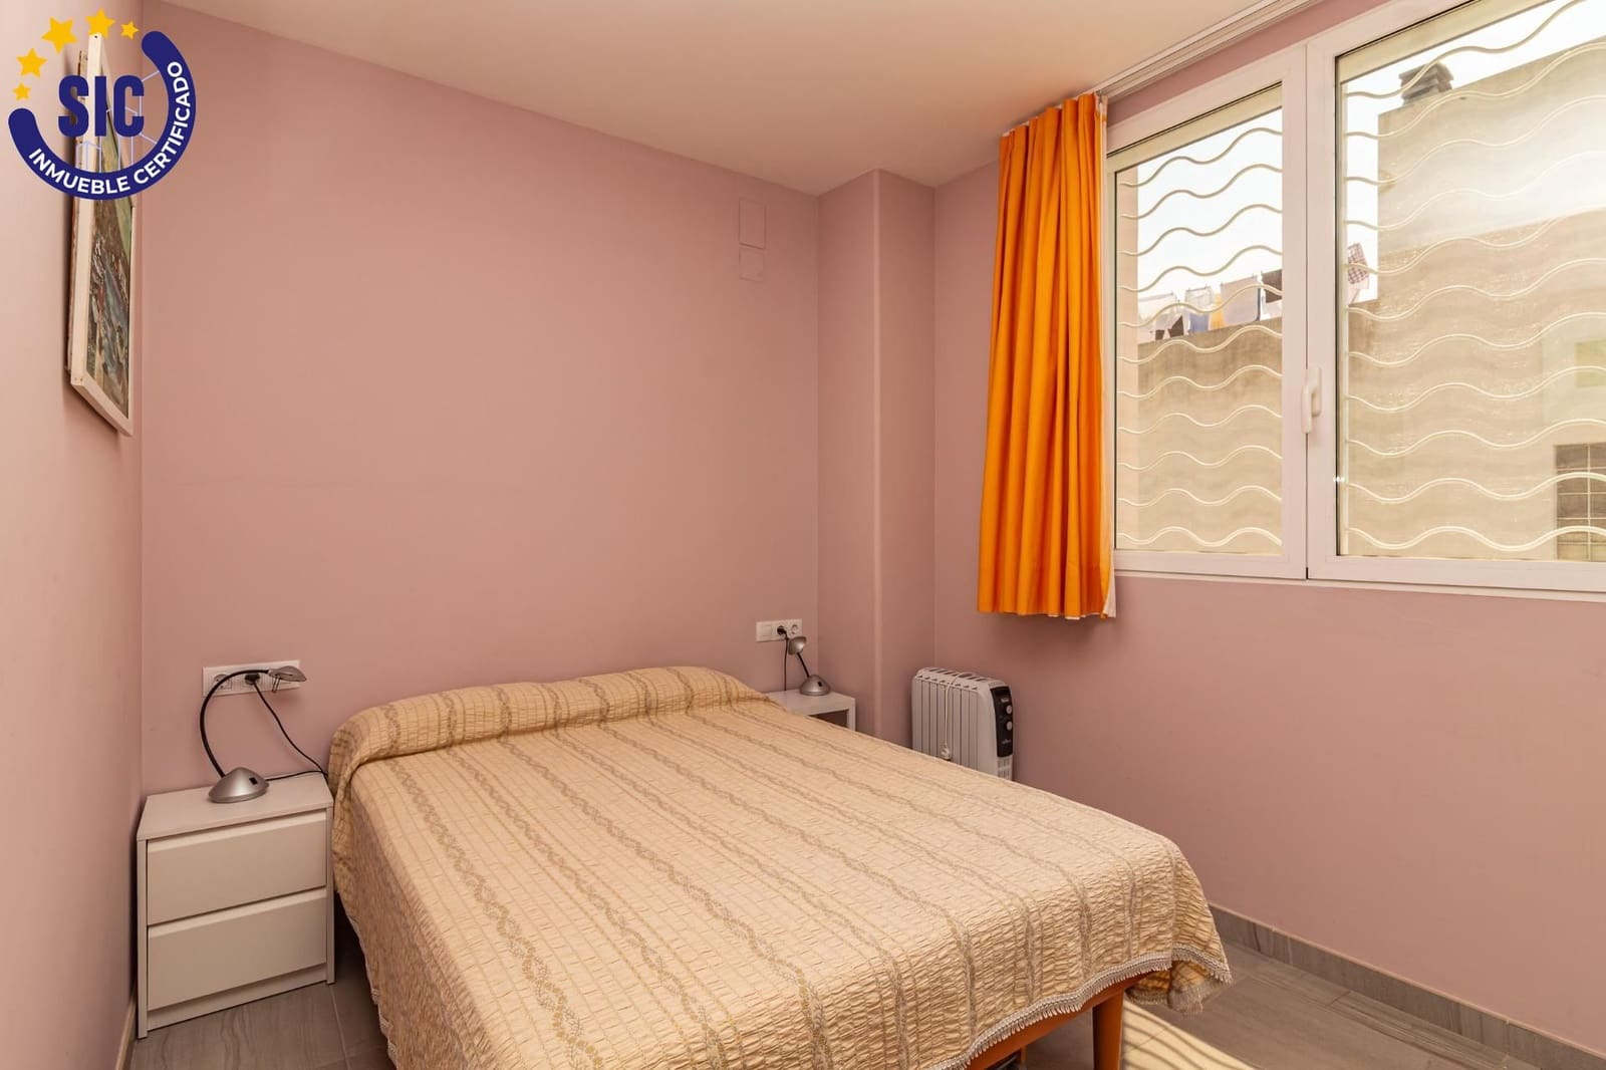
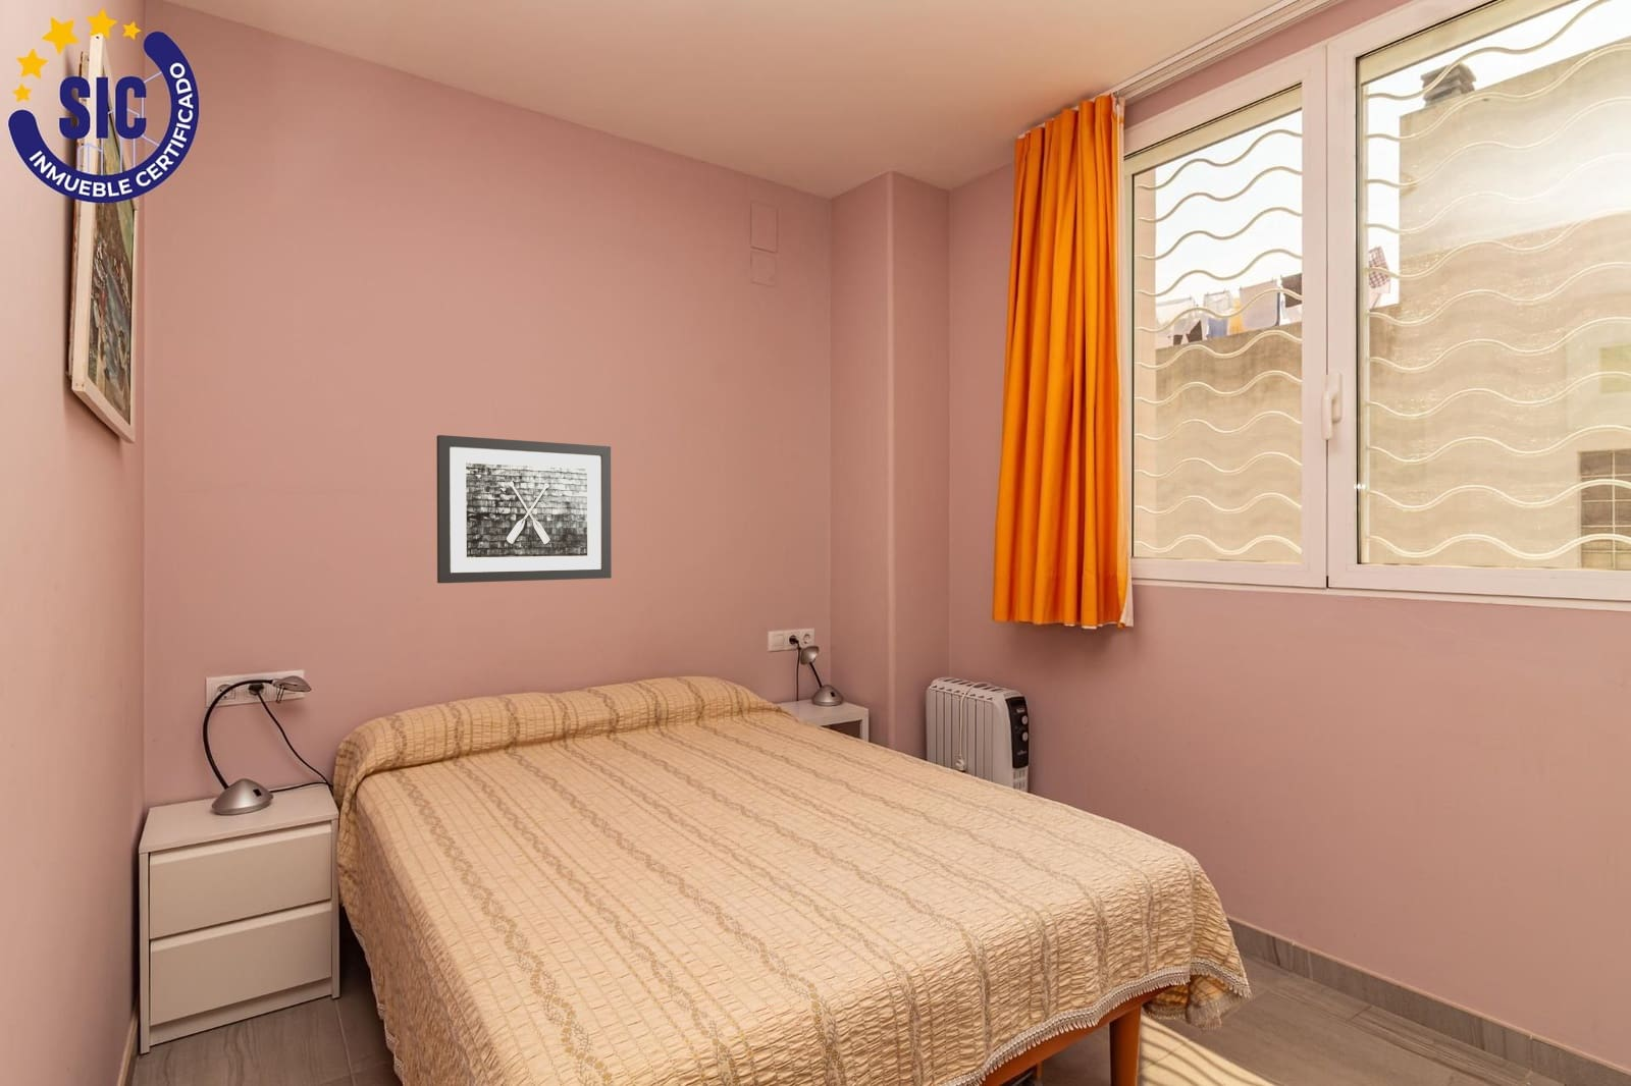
+ wall art [435,434,612,584]
